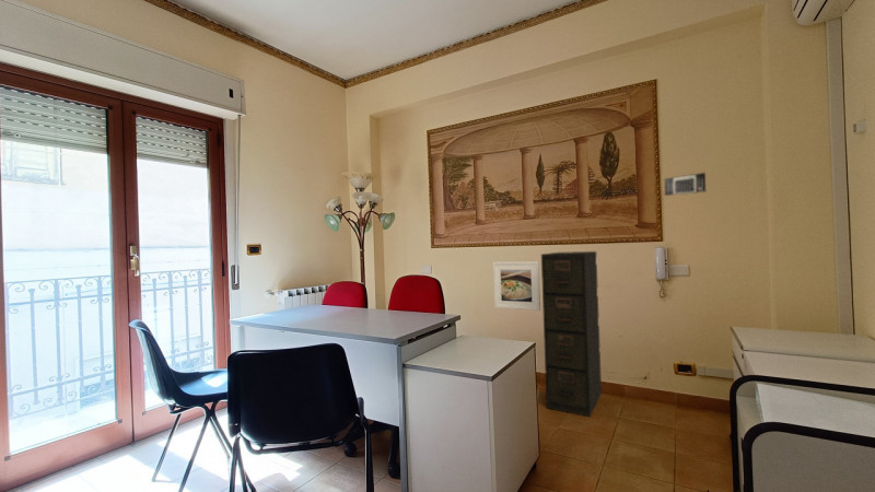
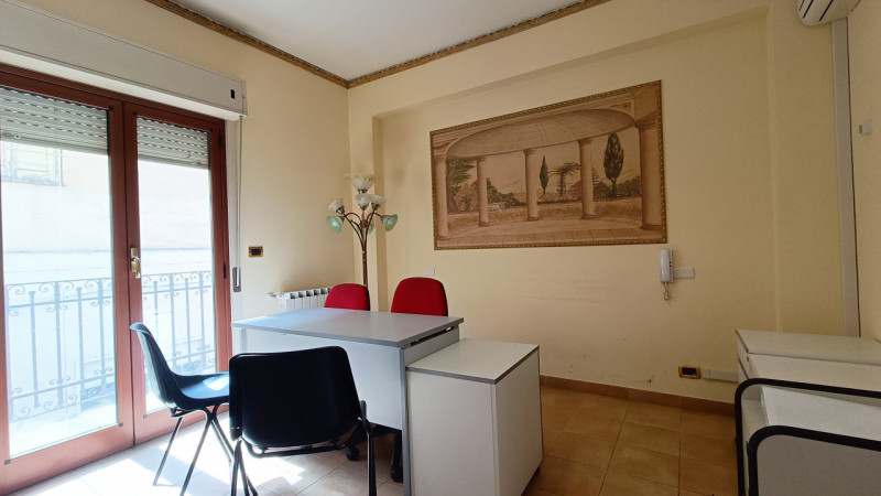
- calendar [663,172,707,197]
- filing cabinet [540,250,603,418]
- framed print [492,260,541,312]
